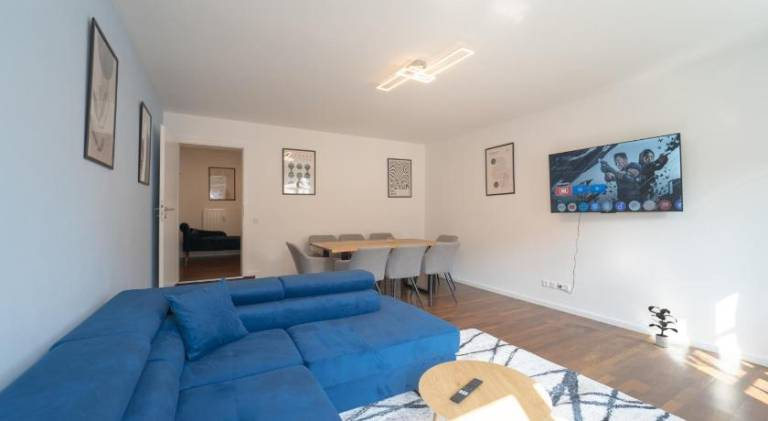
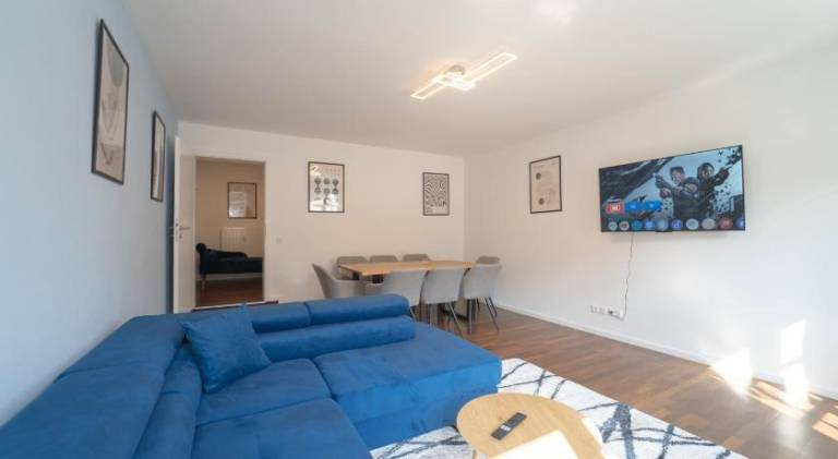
- potted plant [647,305,679,348]
